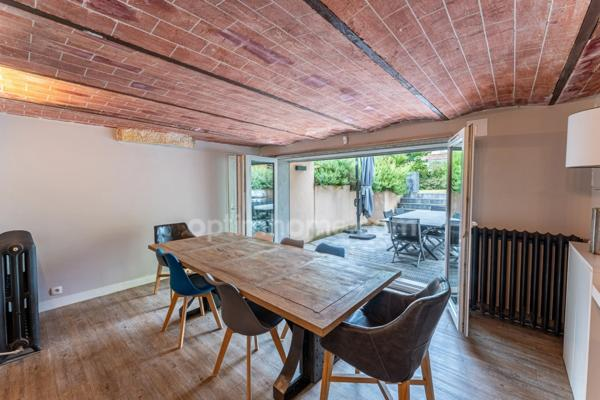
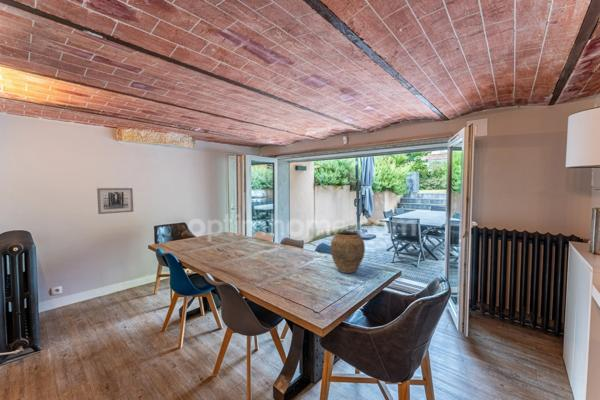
+ vase [330,231,366,275]
+ wall art [96,187,134,215]
